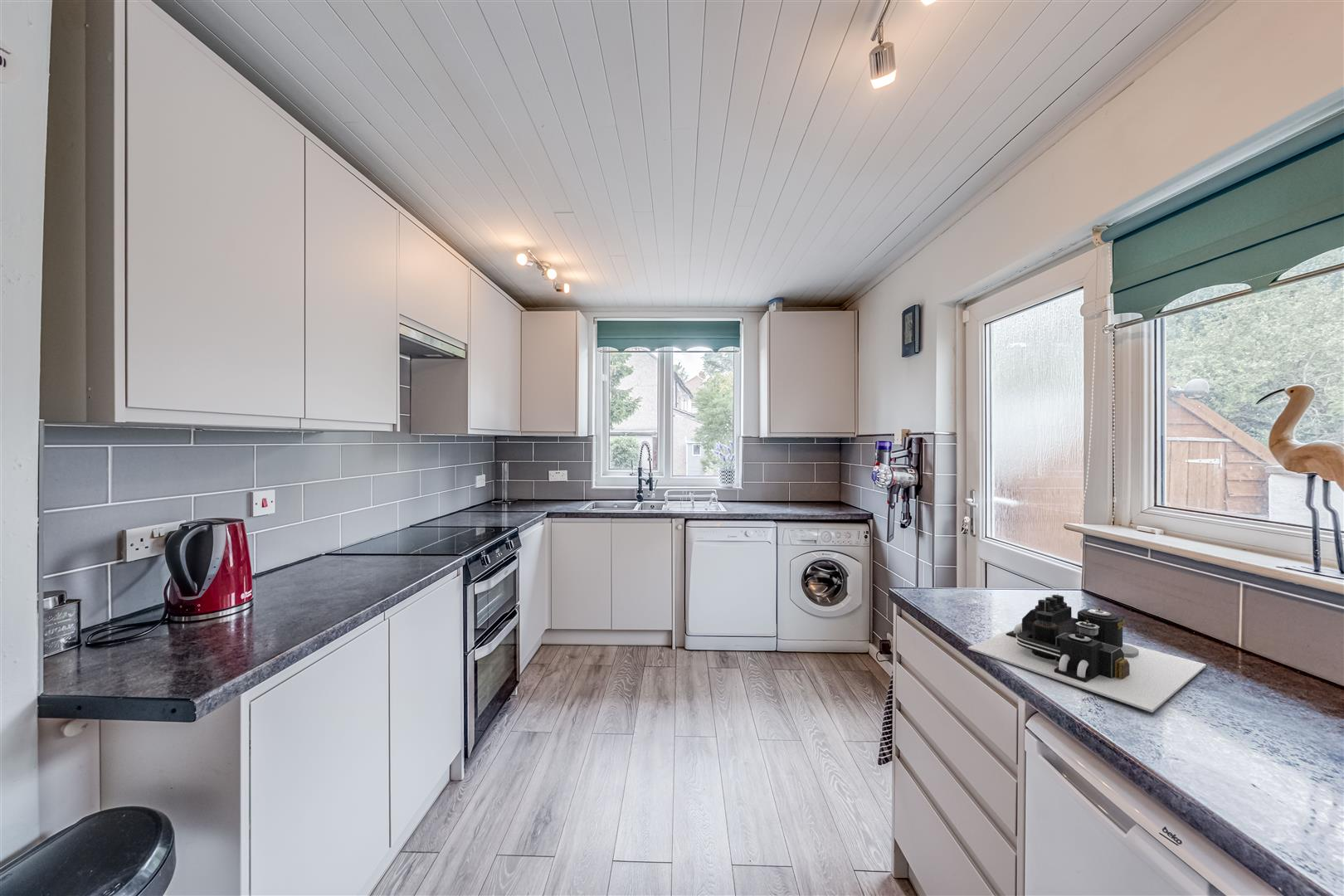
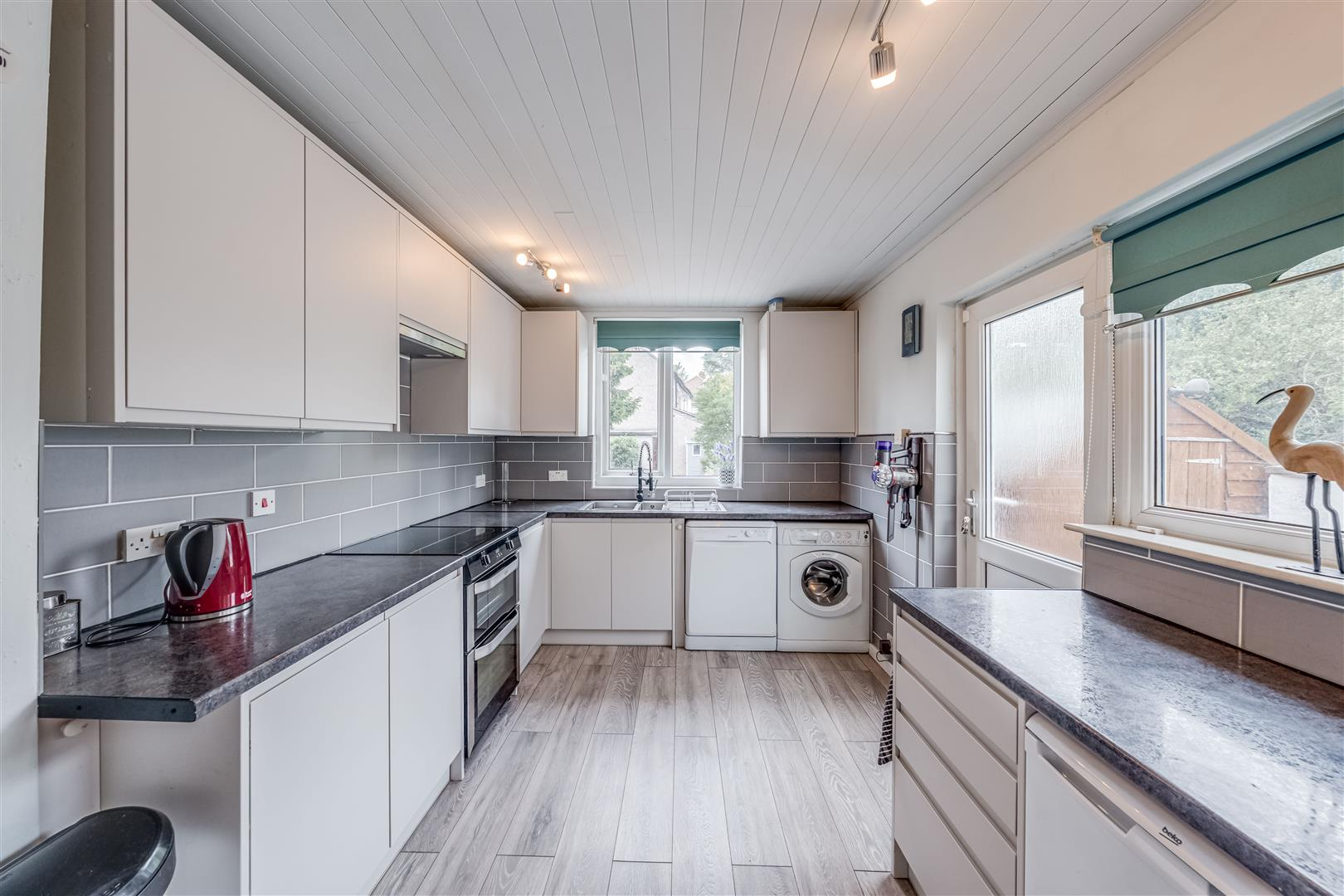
- architectural model [967,594,1207,713]
